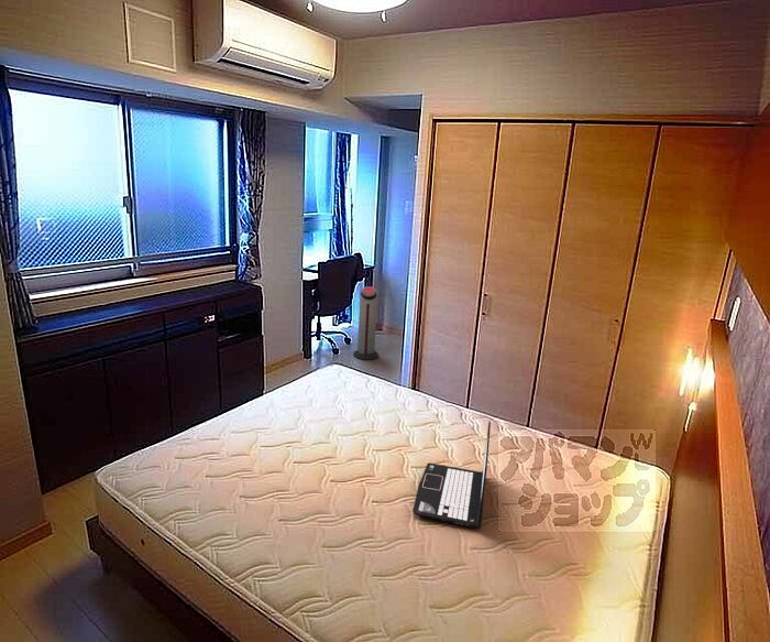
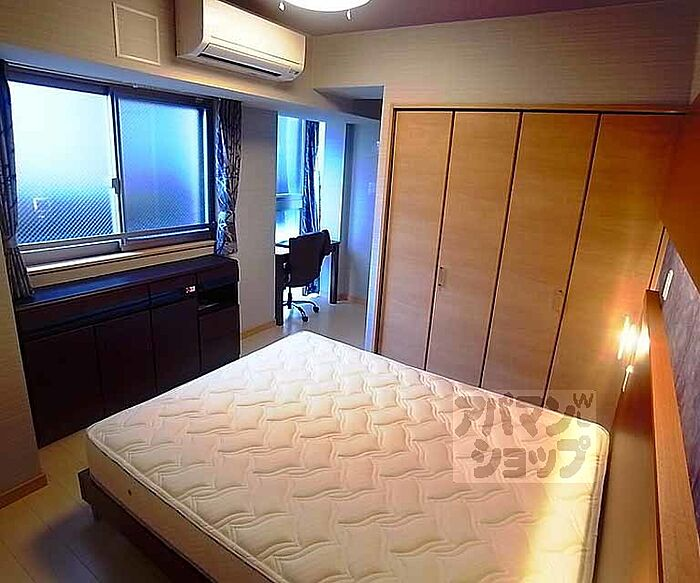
- laptop [411,420,492,530]
- air purifier [352,285,380,360]
